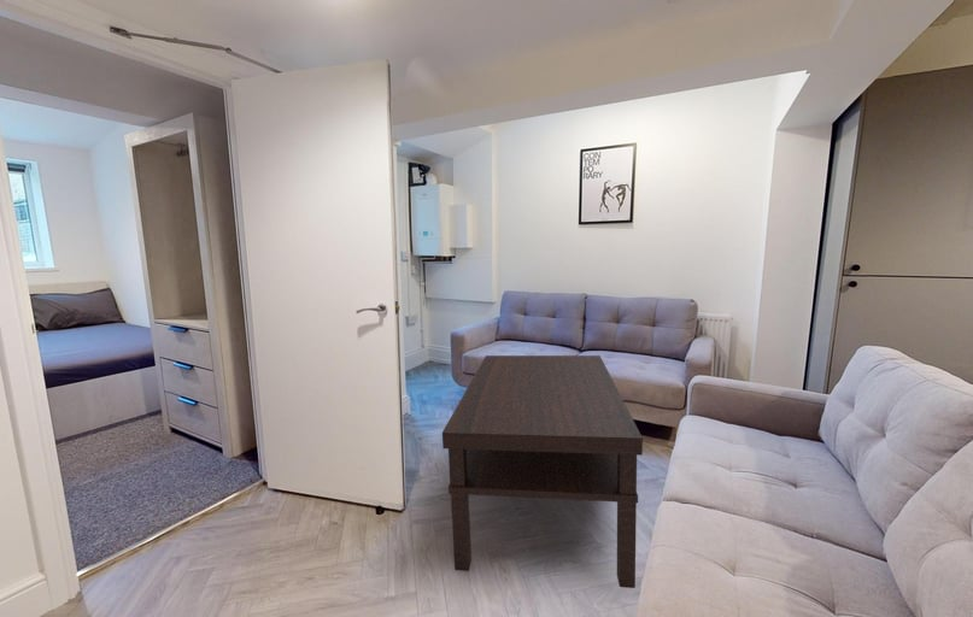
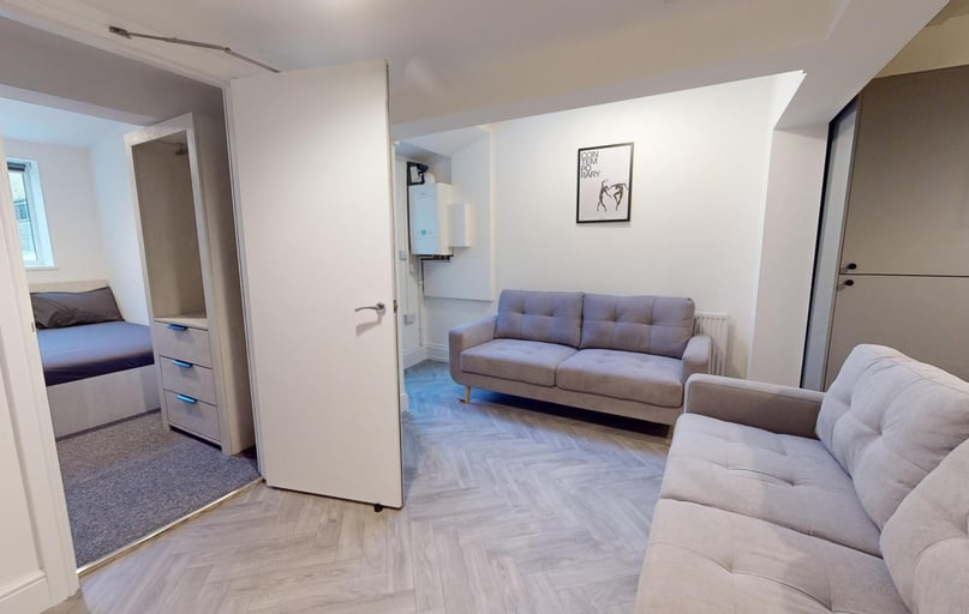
- coffee table [441,354,644,589]
